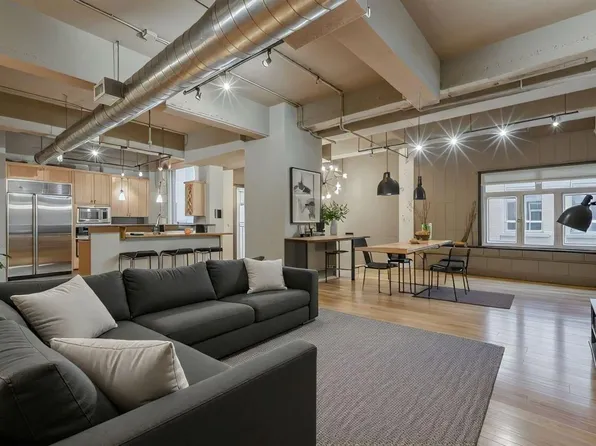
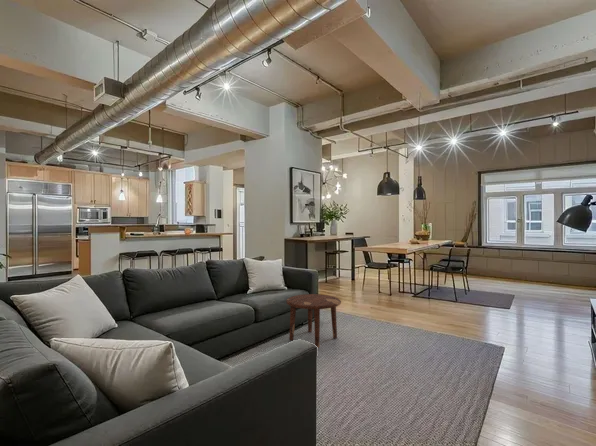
+ side table [285,293,342,348]
